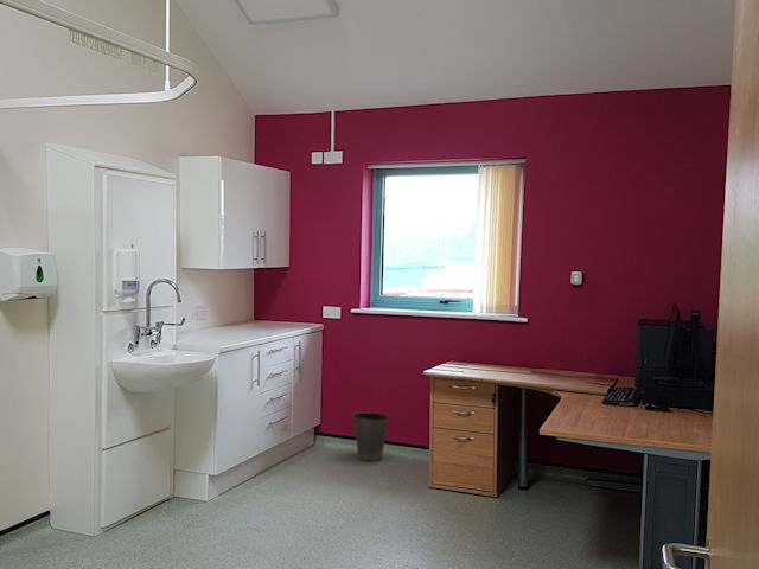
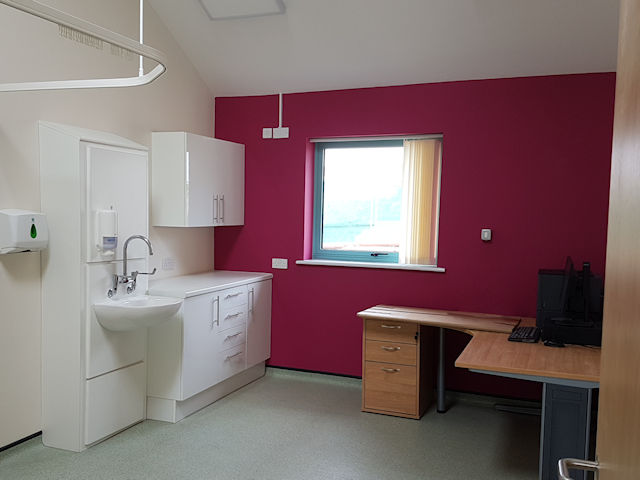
- waste basket [351,411,390,462]
